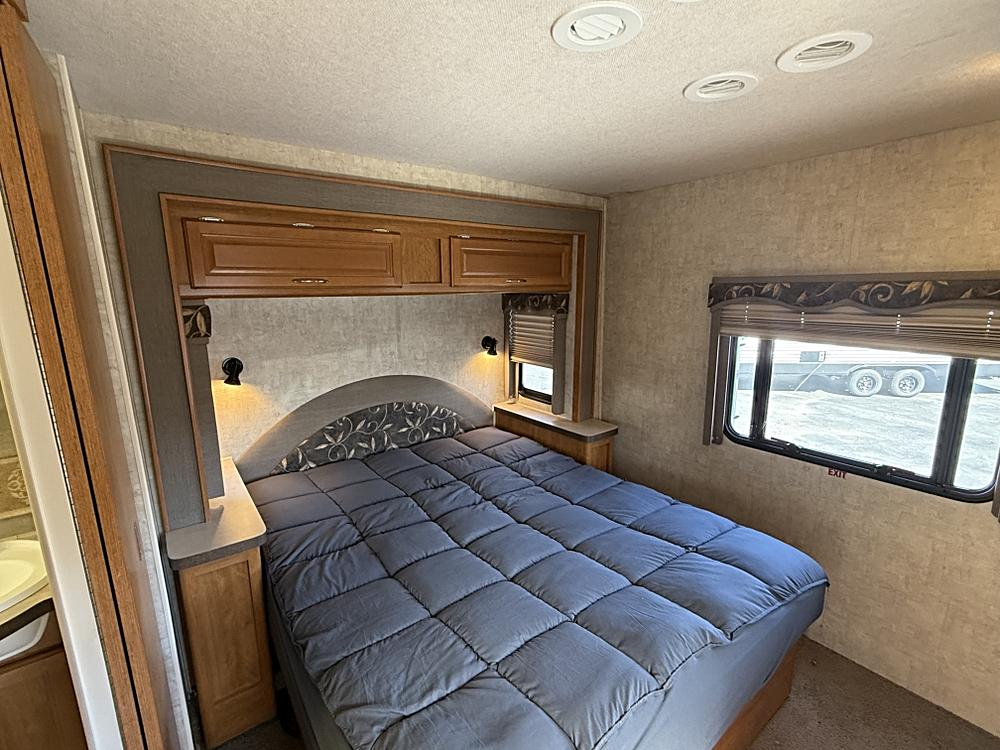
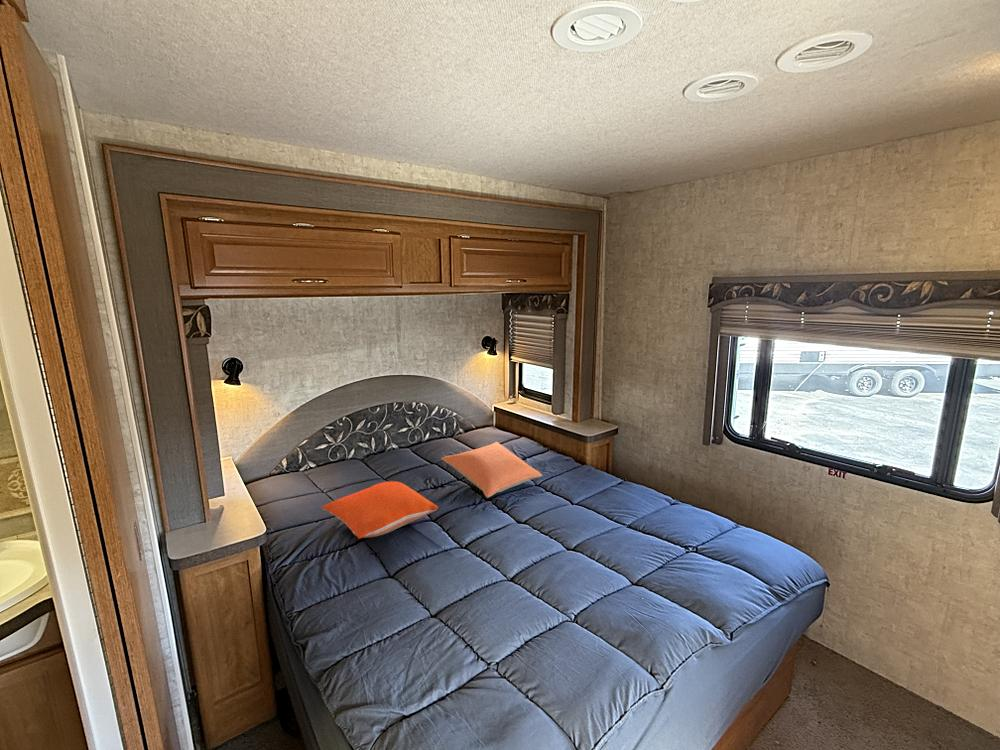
+ pillow [320,480,439,540]
+ pillow [441,441,543,498]
